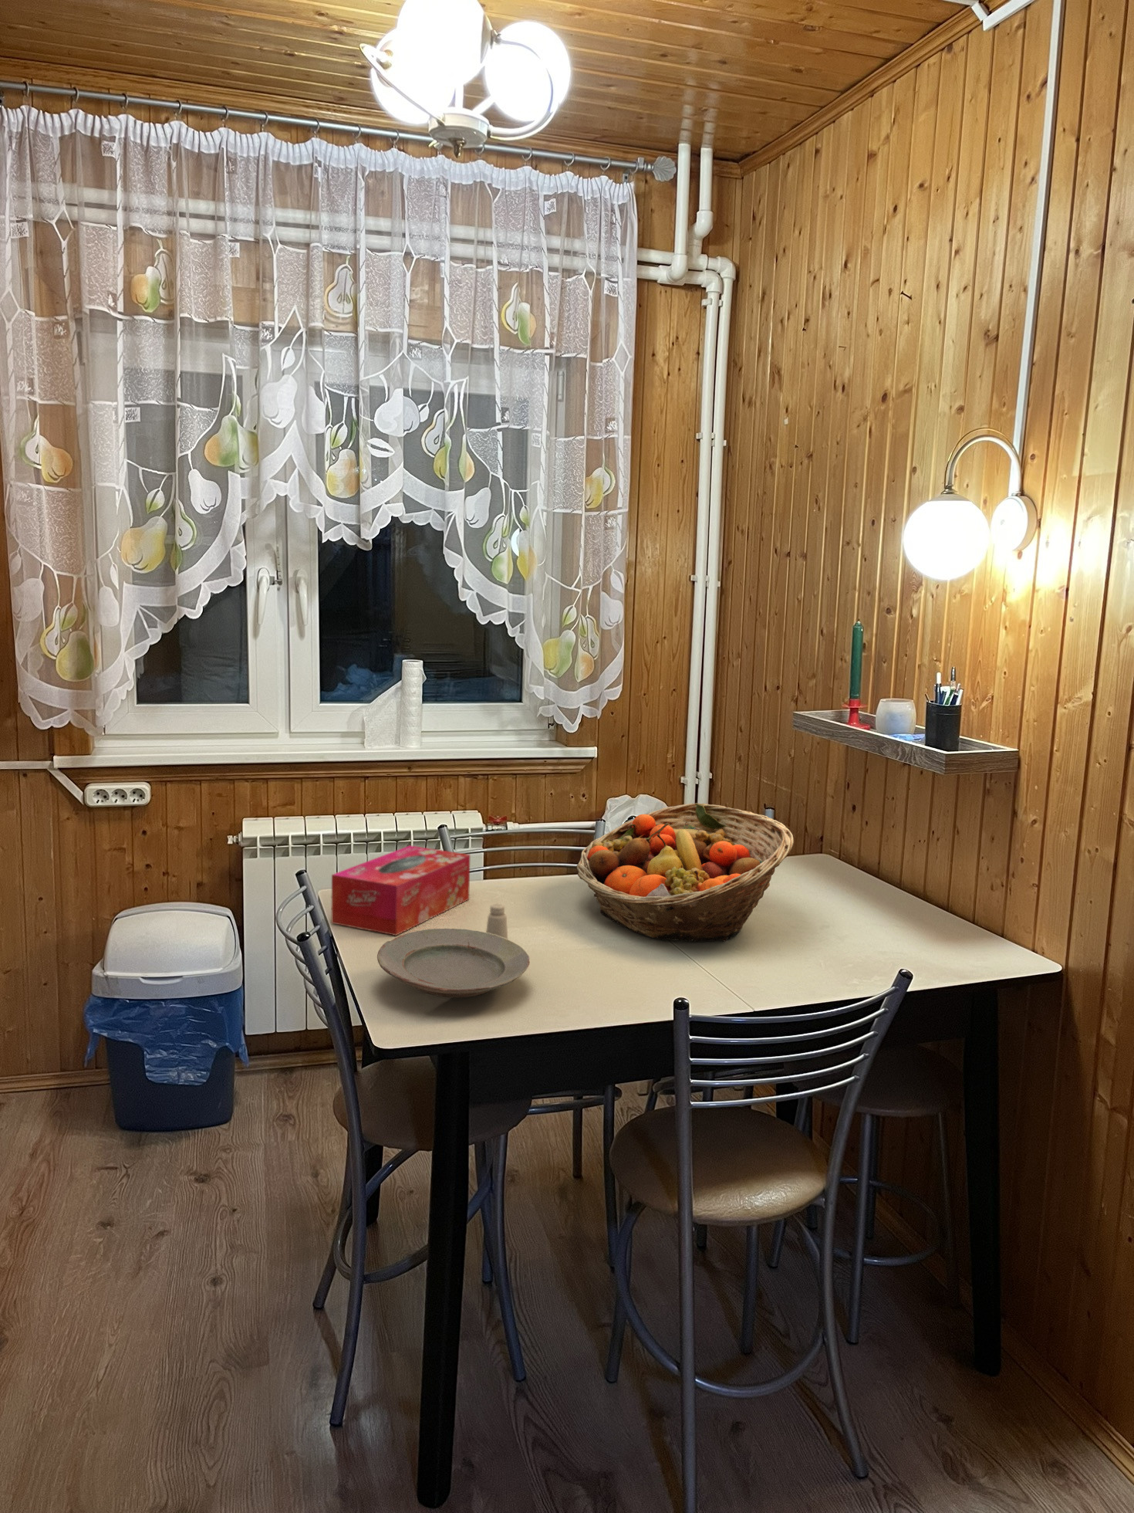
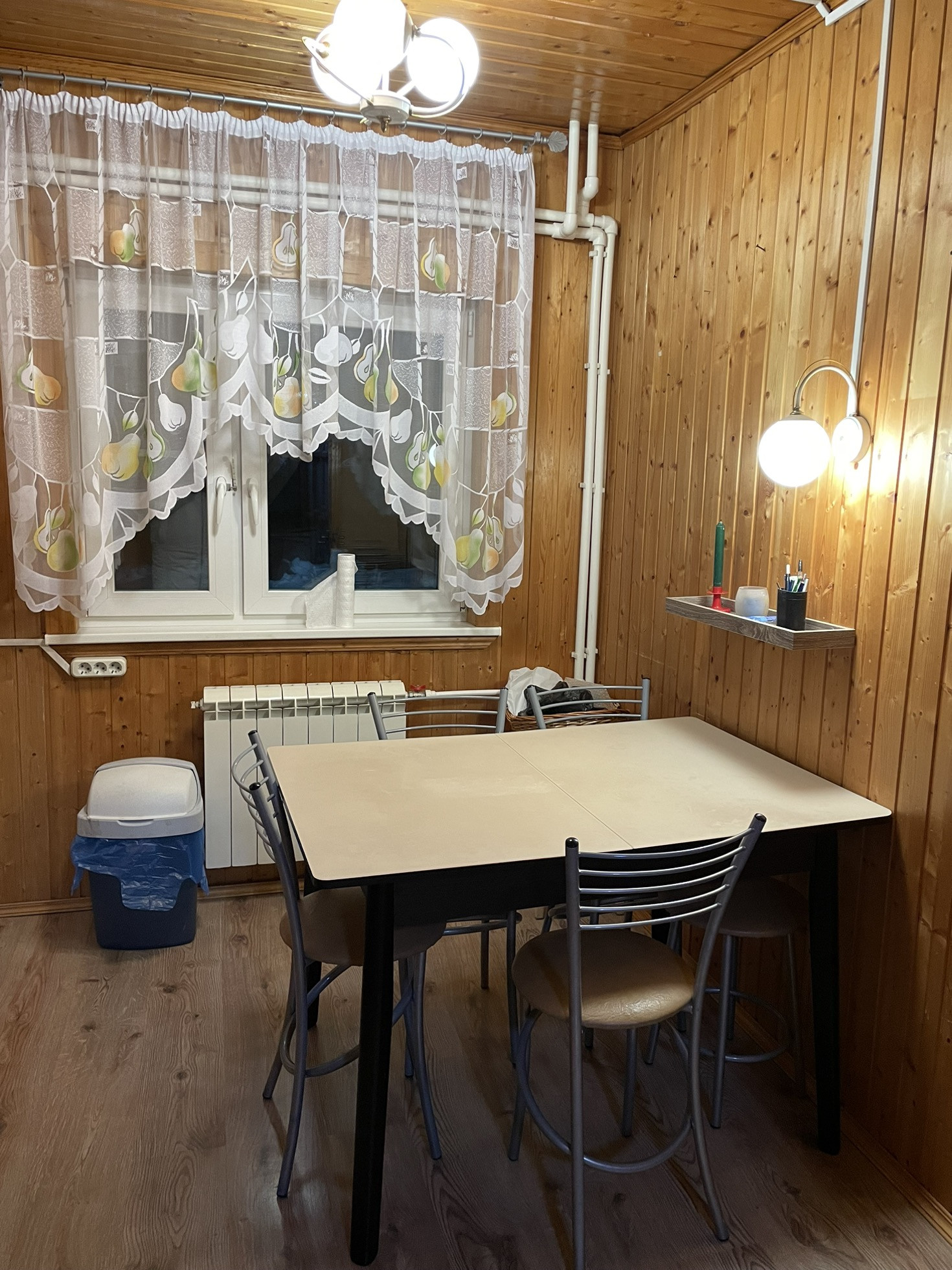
- saltshaker [485,903,509,940]
- plate [376,928,531,998]
- fruit basket [575,802,795,942]
- tissue box [331,845,472,936]
